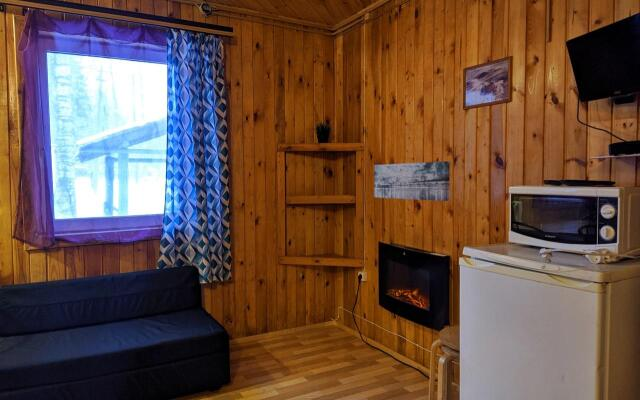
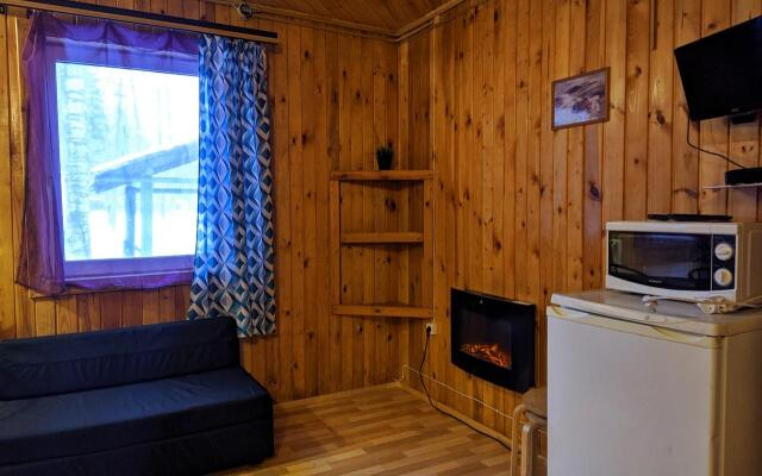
- wall art [373,160,451,202]
